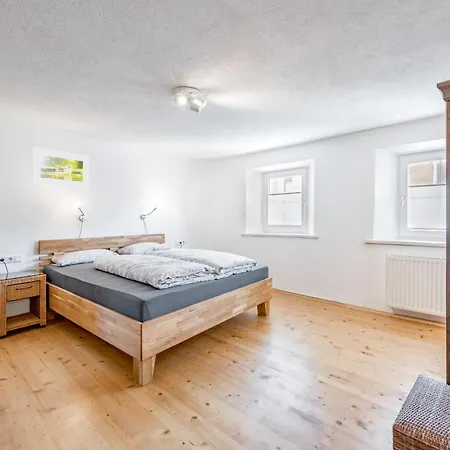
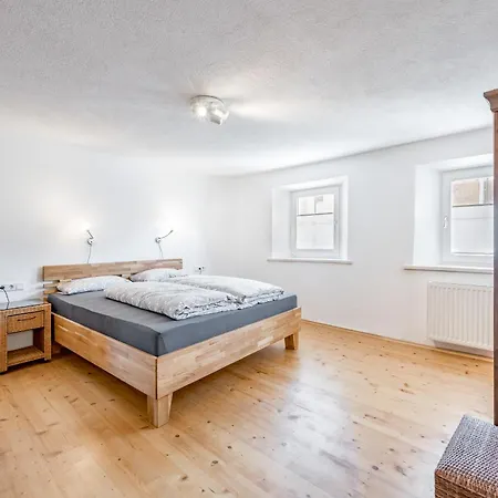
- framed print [32,146,90,189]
